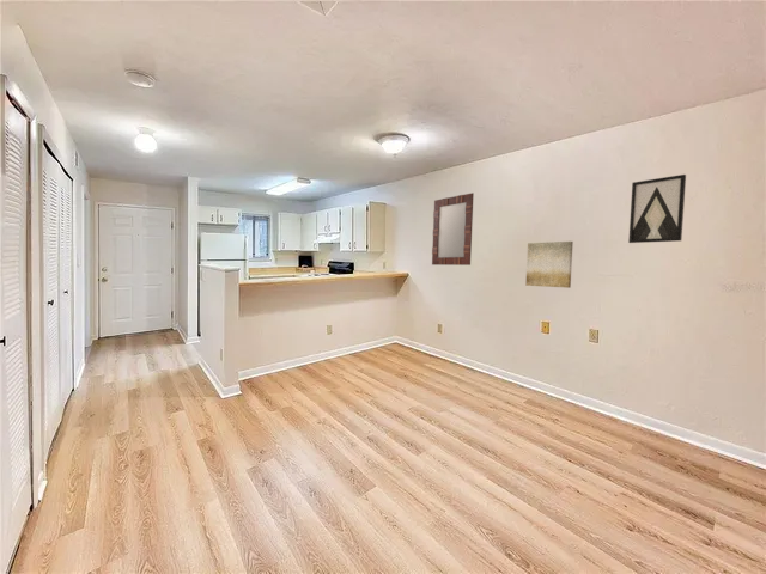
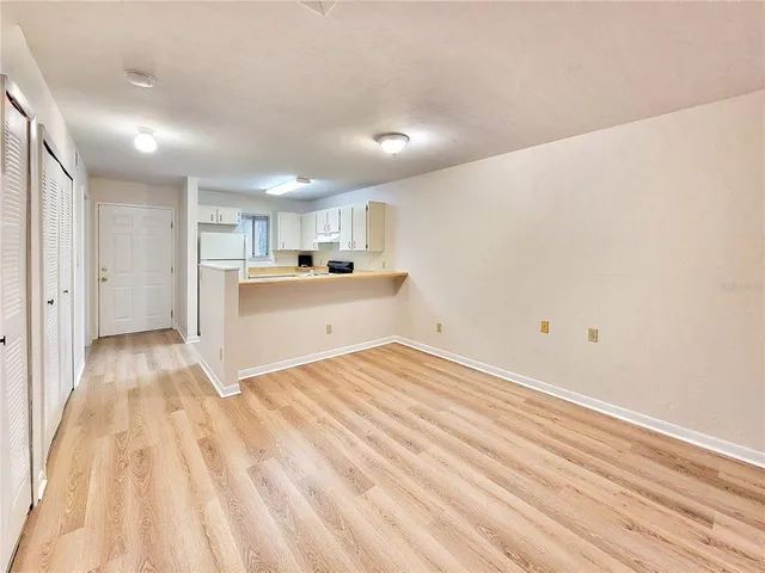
- wall art [627,173,687,244]
- home mirror [431,191,475,267]
- wall art [524,240,574,289]
